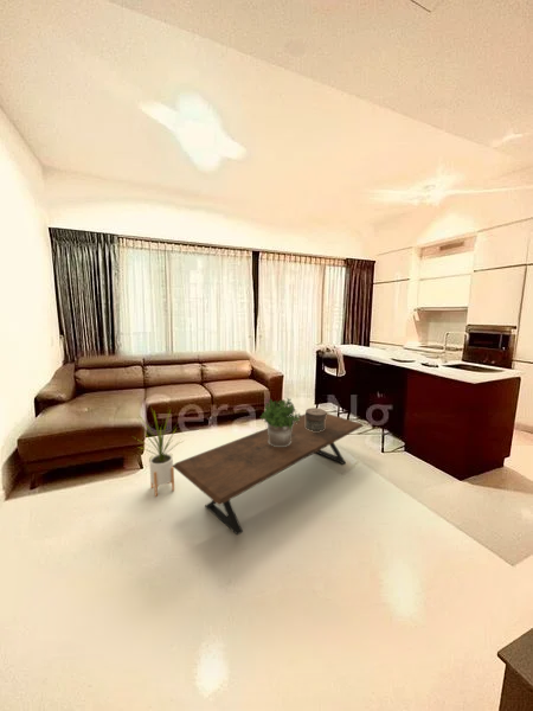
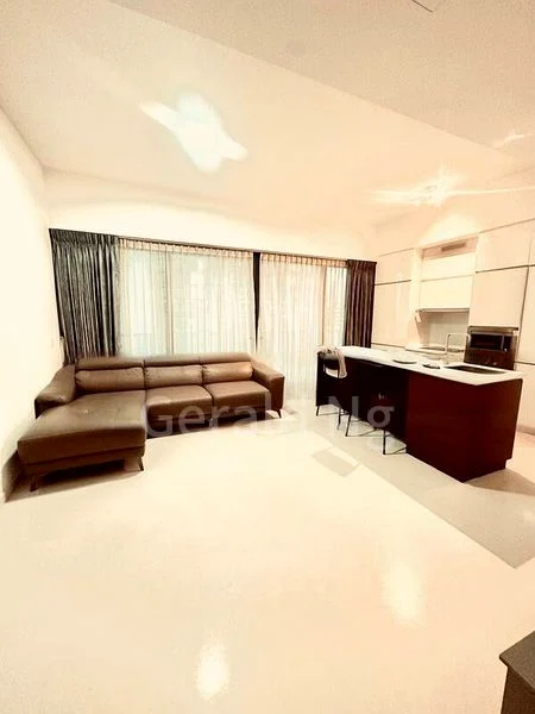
- potted plant [259,397,302,447]
- decorative box [304,406,327,431]
- house plant [131,405,185,498]
- coffee table [173,412,365,537]
